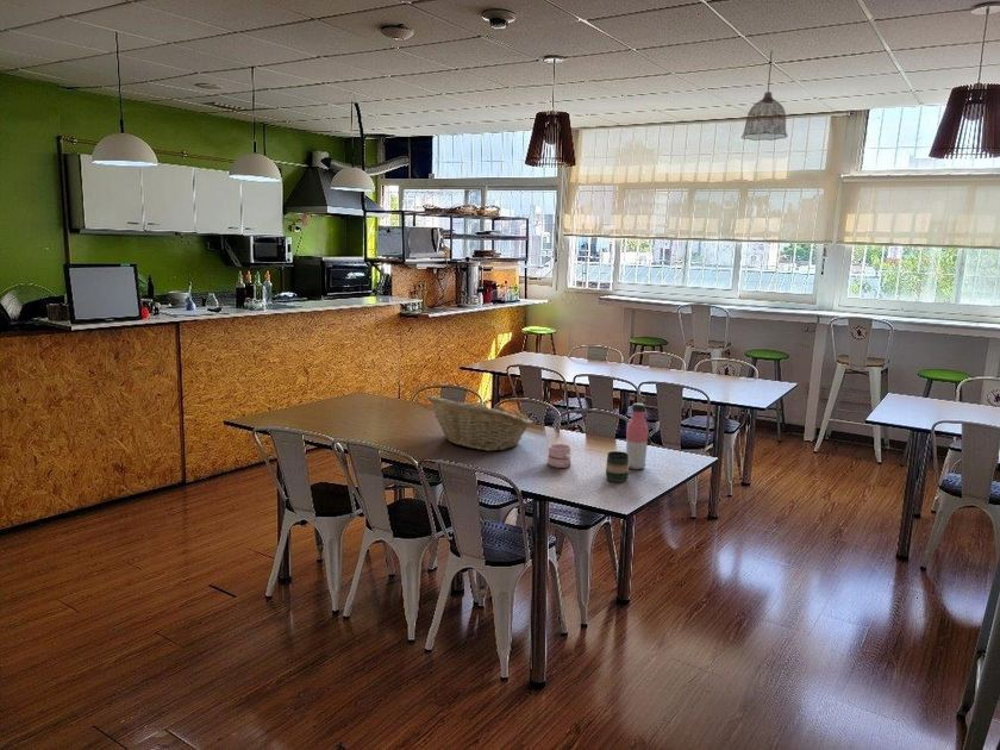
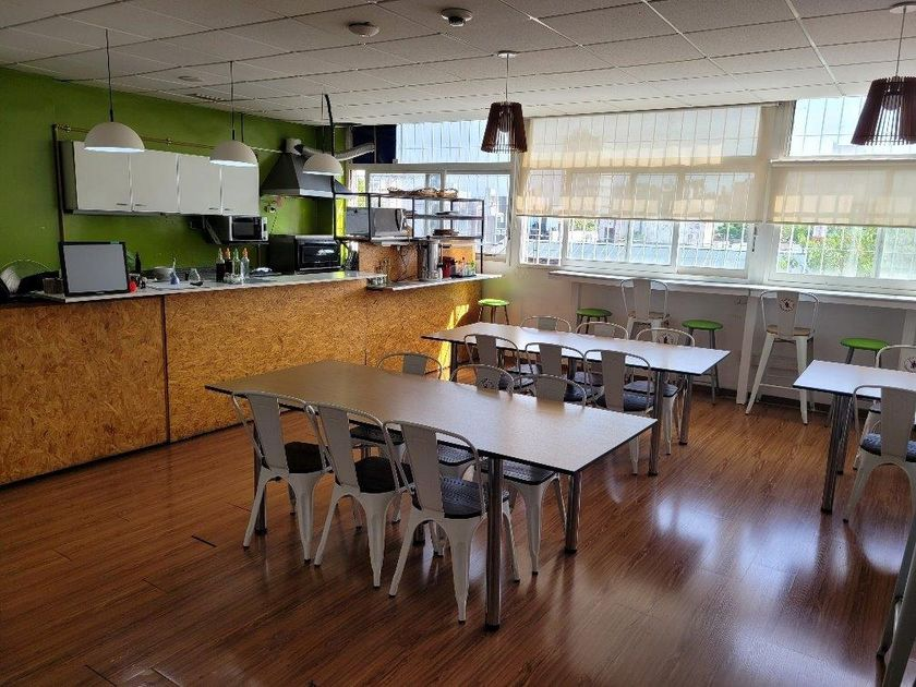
- water bottle [625,402,650,470]
- fruit basket [425,394,533,452]
- pendant lamp [740,49,789,142]
- mug [605,450,630,483]
- mug [546,443,571,469]
